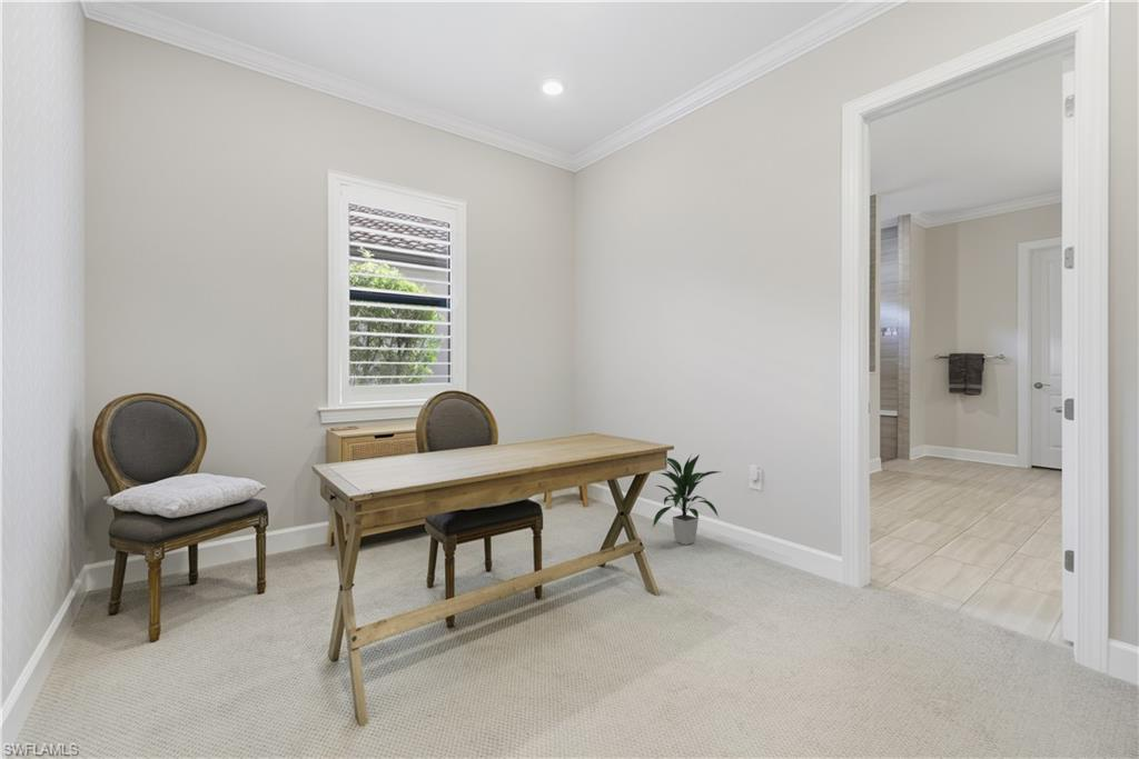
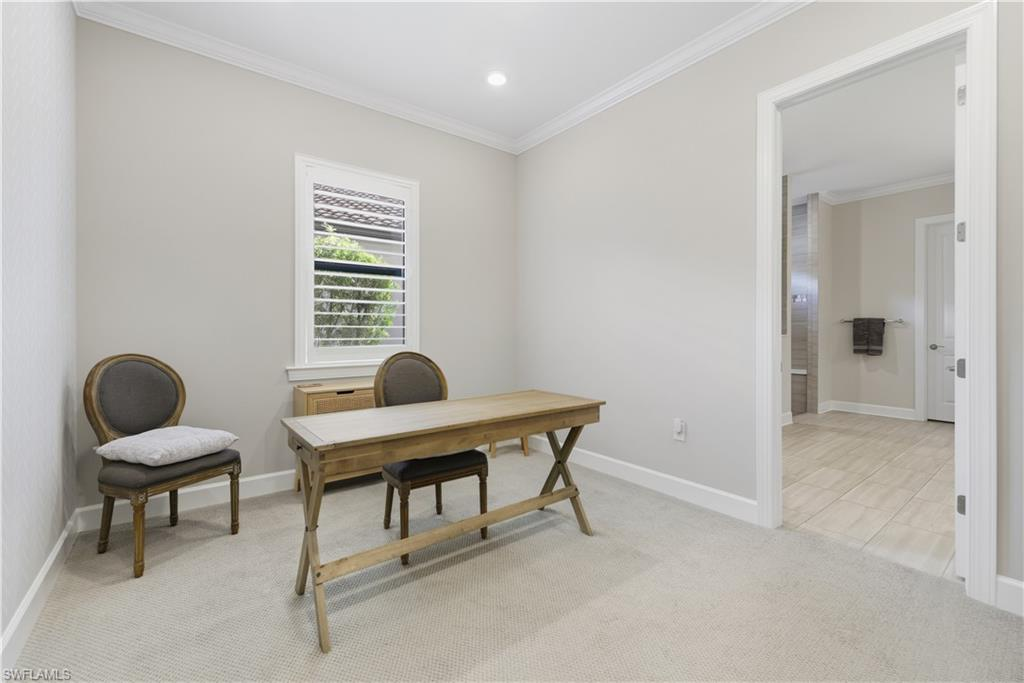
- indoor plant [652,453,721,546]
